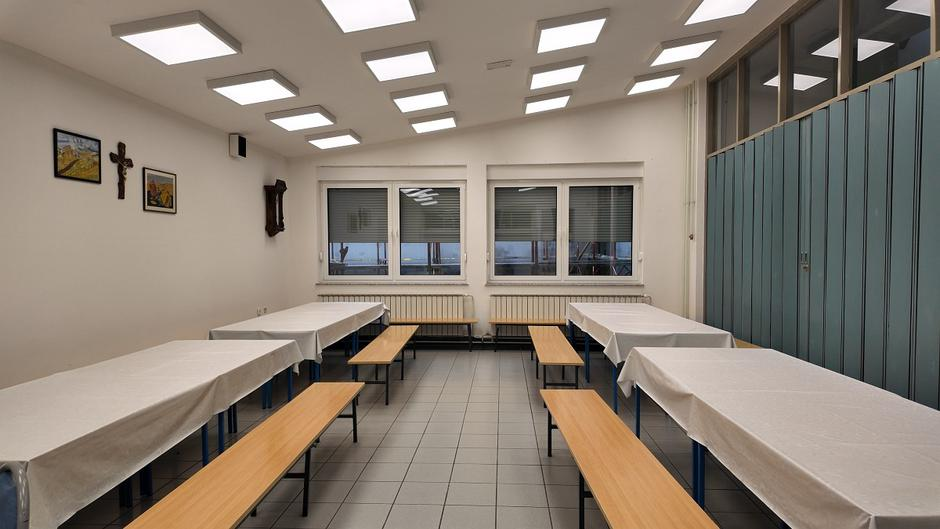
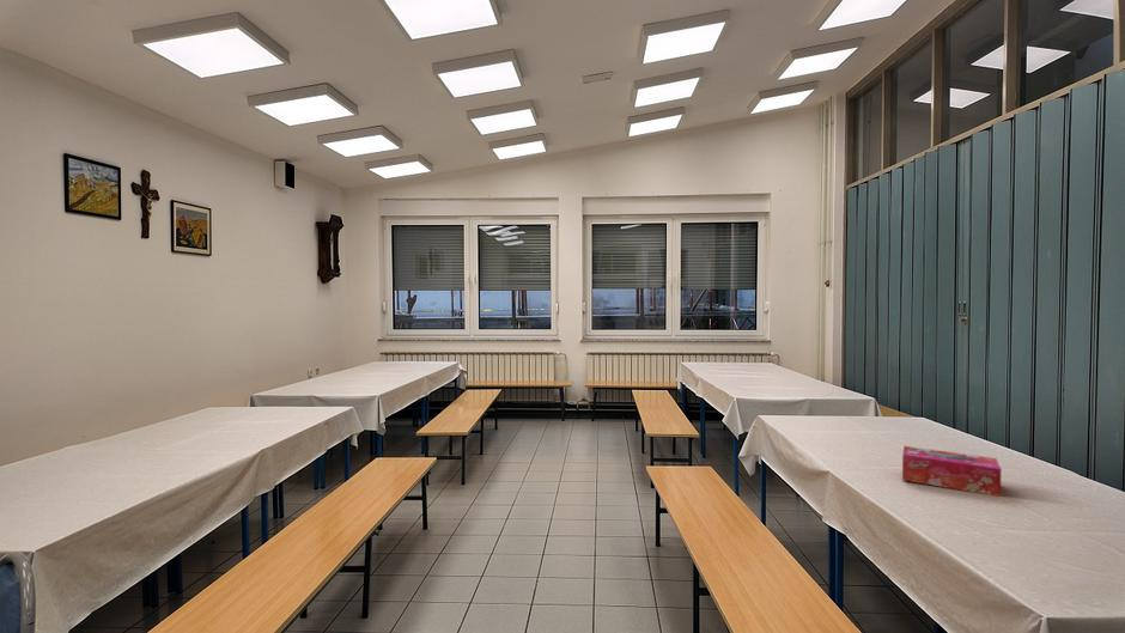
+ tissue box [901,445,1003,498]
